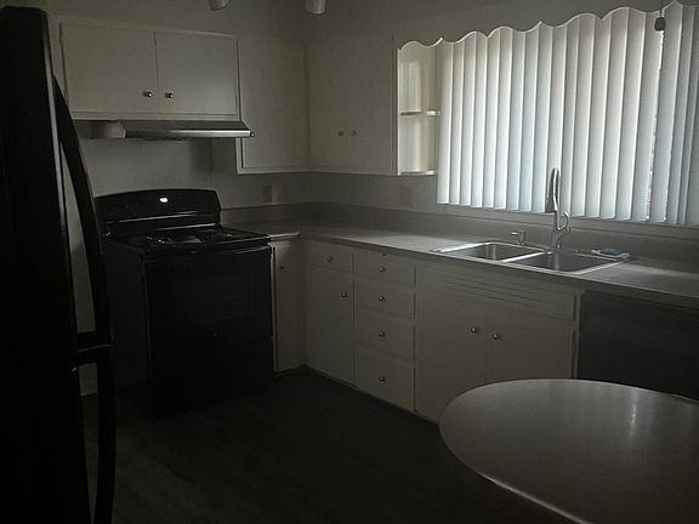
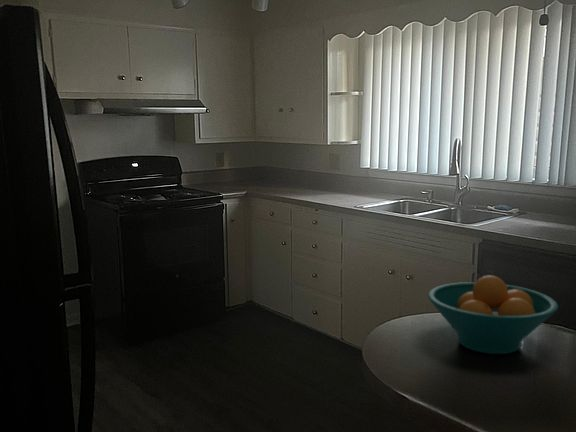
+ fruit bowl [427,274,559,355]
